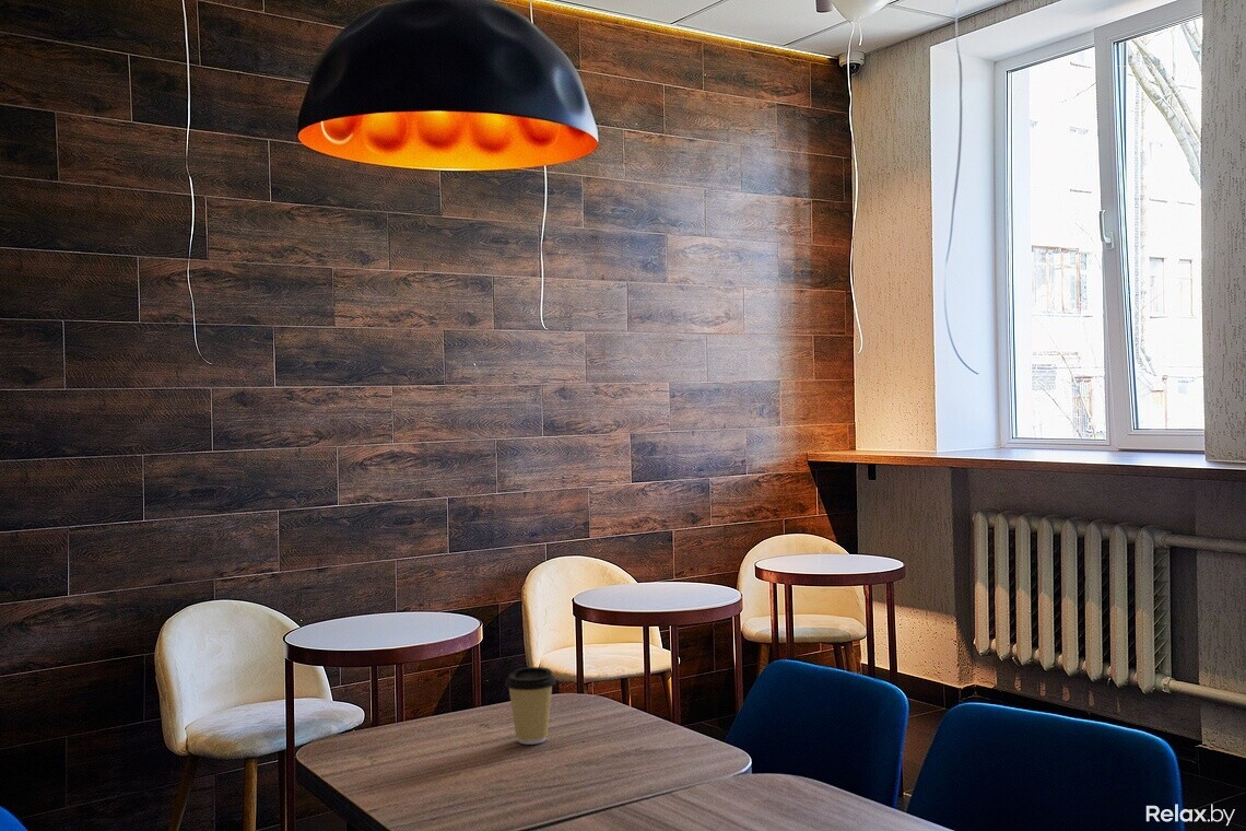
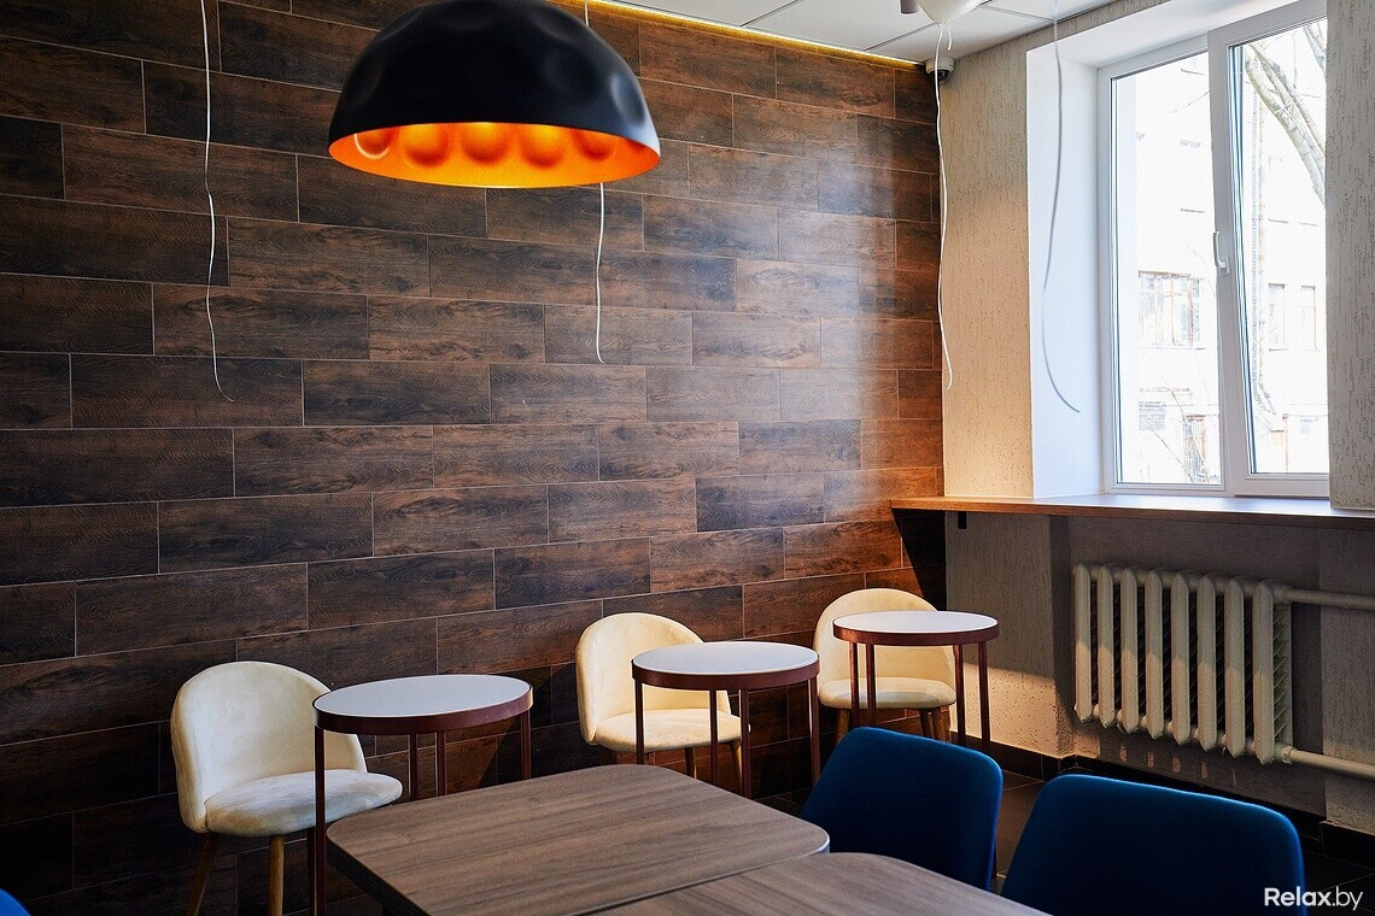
- coffee cup [504,666,557,746]
